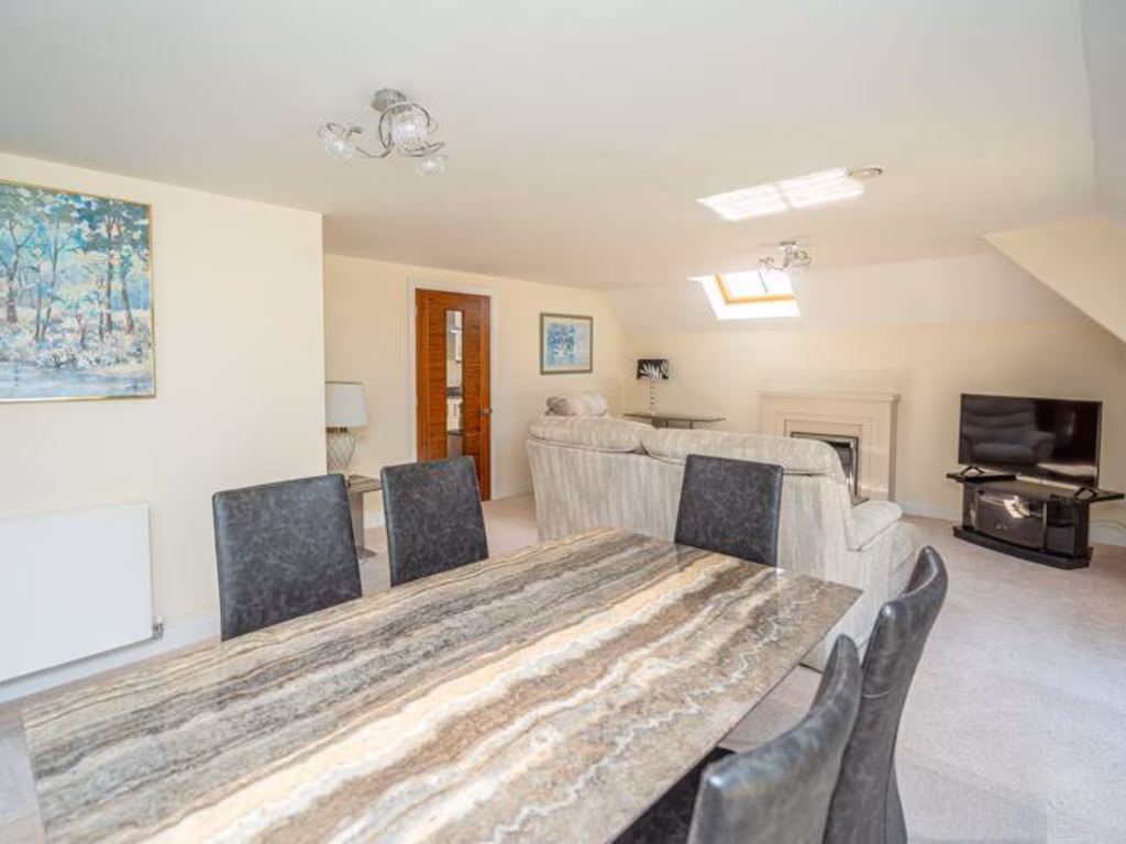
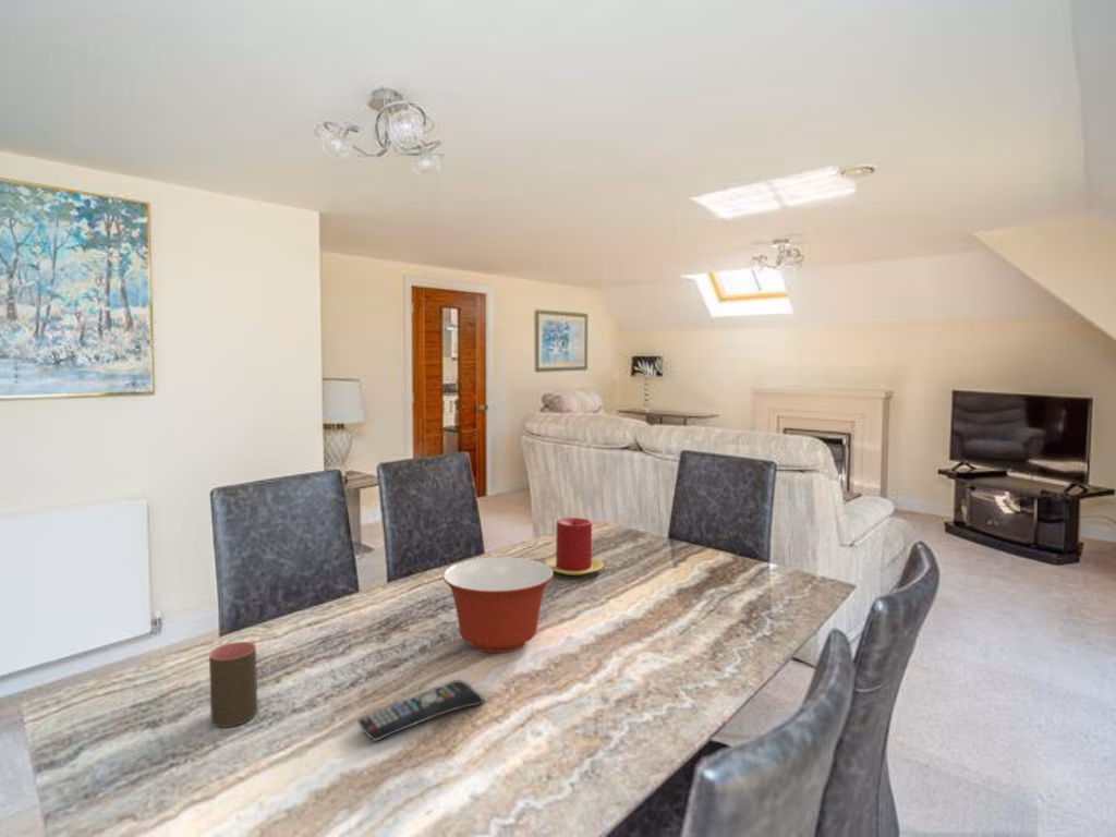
+ remote control [356,679,485,742]
+ candle [544,517,604,577]
+ mixing bowl [441,556,555,654]
+ cup [208,641,258,728]
